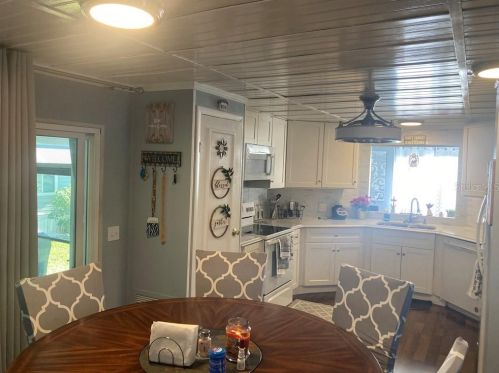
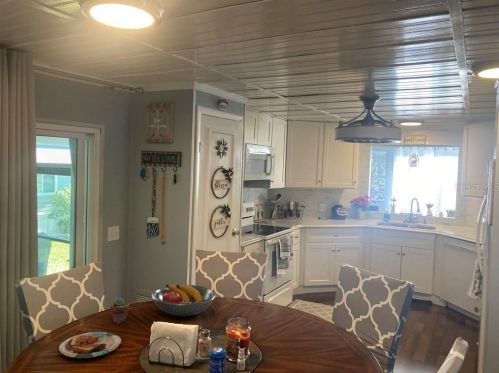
+ fruit bowl [151,283,217,317]
+ plate [58,331,122,359]
+ potted succulent [109,297,130,325]
